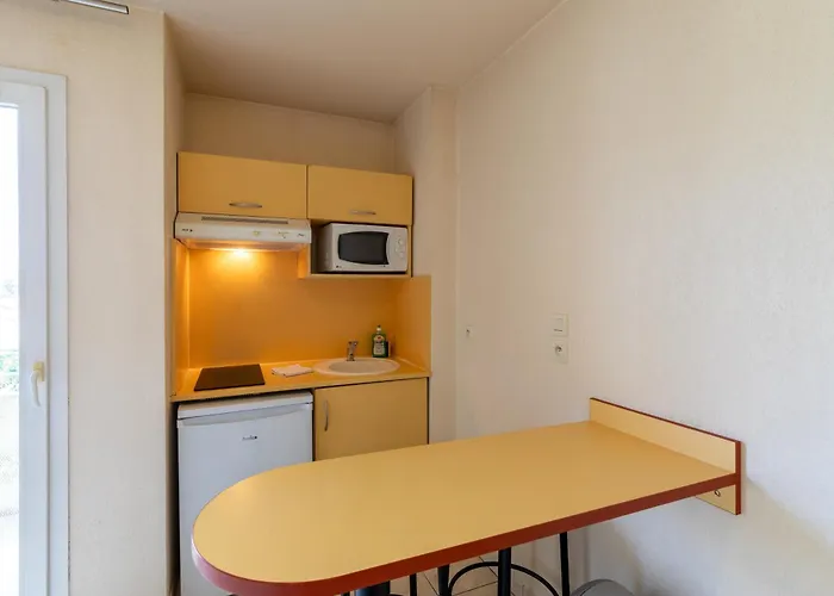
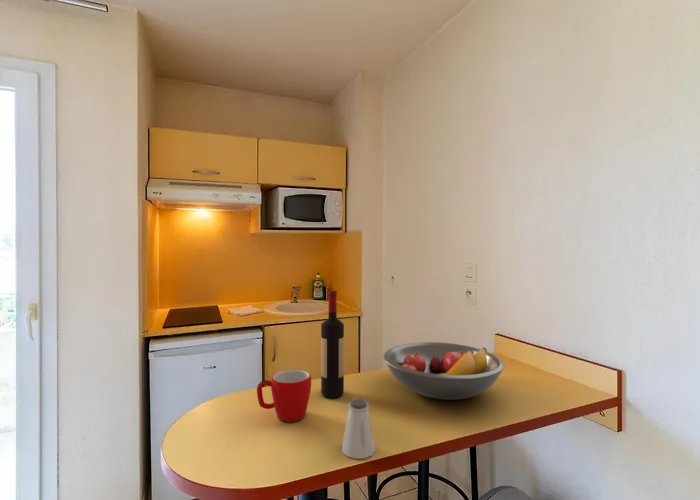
+ mug [256,368,312,423]
+ saltshaker [341,397,377,460]
+ wine bottle [320,289,345,399]
+ fruit bowl [383,341,505,401]
